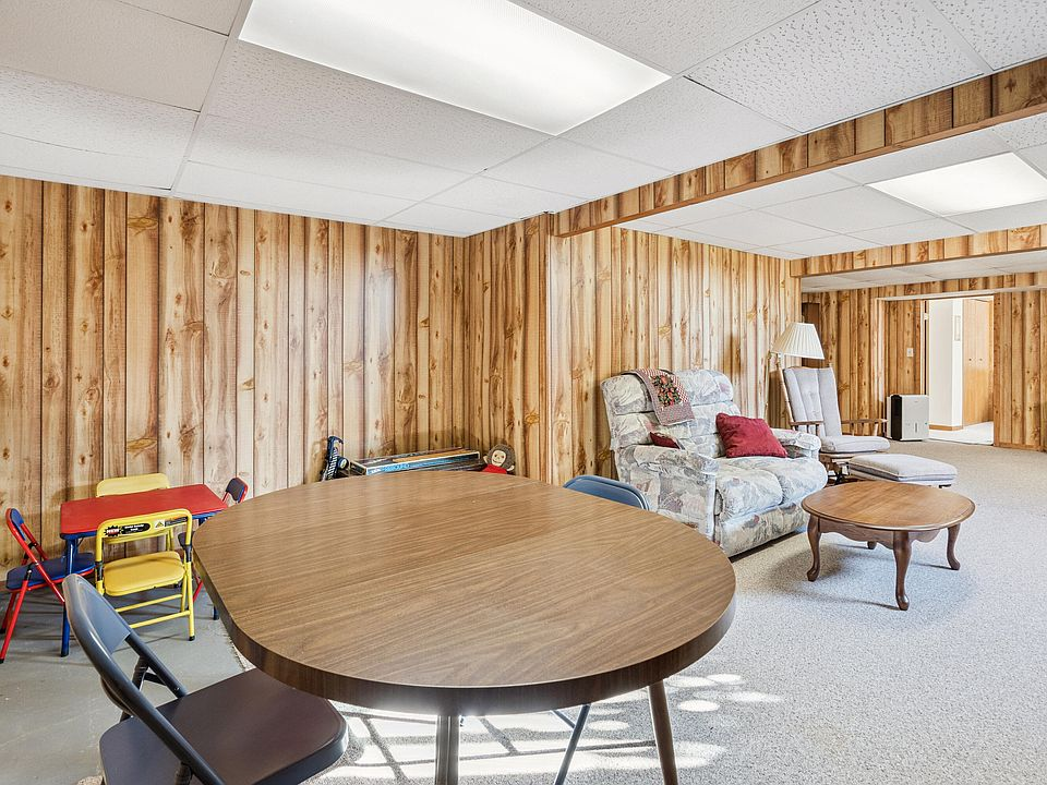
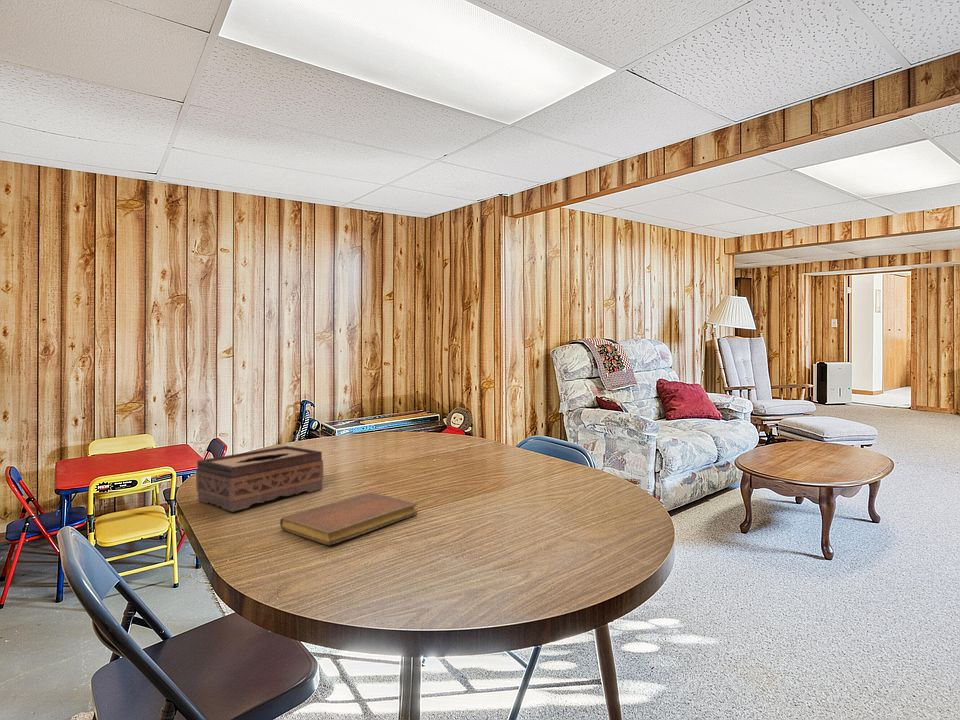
+ notebook [279,492,418,546]
+ tissue box [195,445,324,513]
